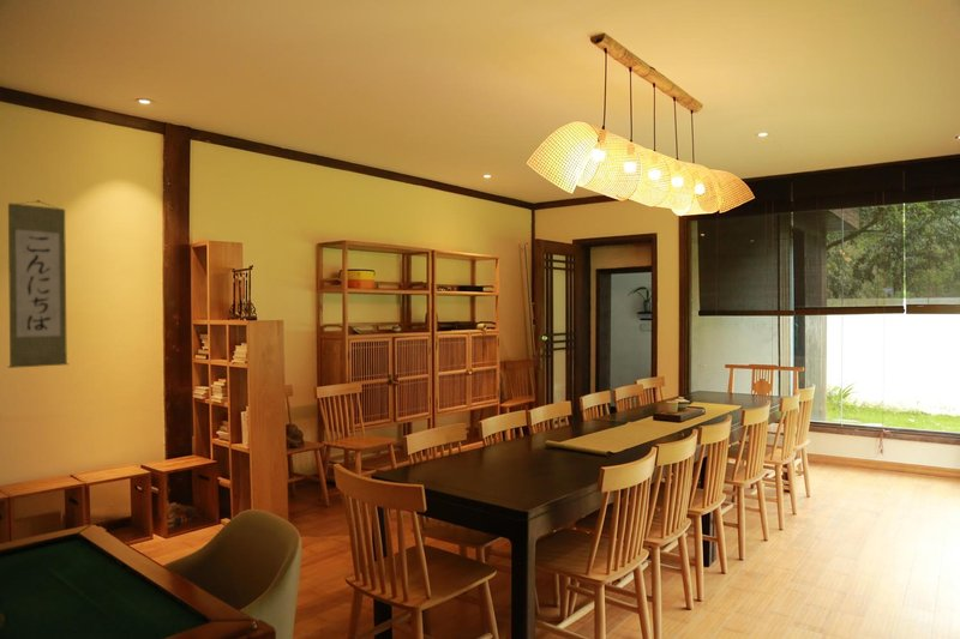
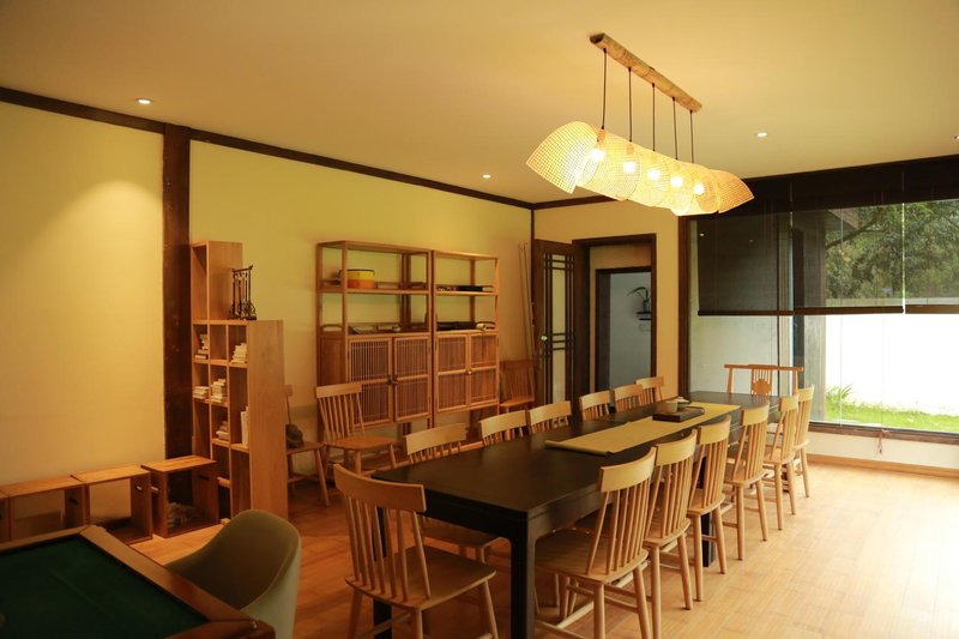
- wall scroll [6,199,70,369]
